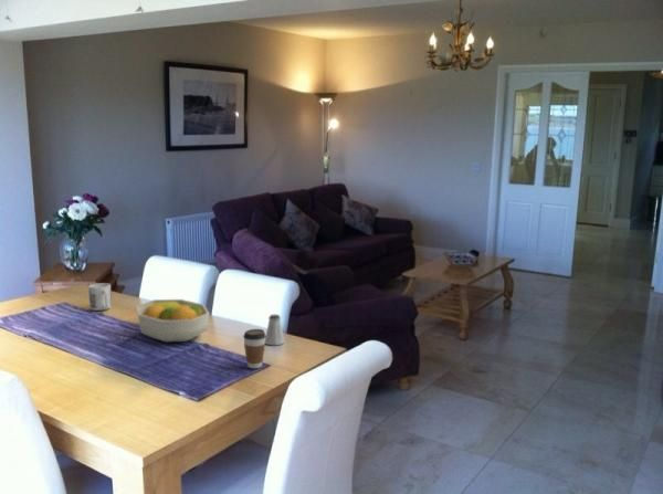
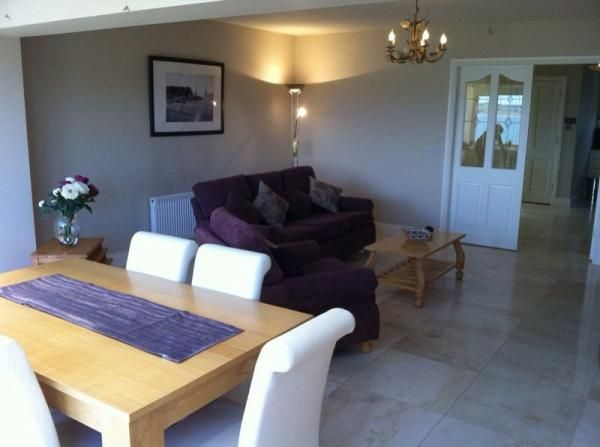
- coffee cup [242,328,266,369]
- mug [87,282,113,312]
- saltshaker [265,313,285,346]
- fruit bowl [136,298,211,344]
